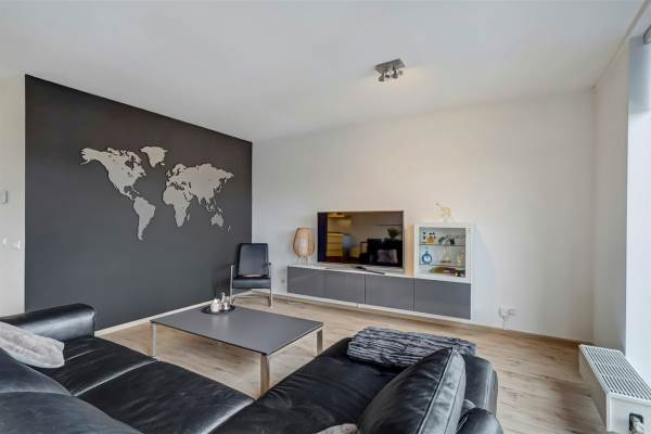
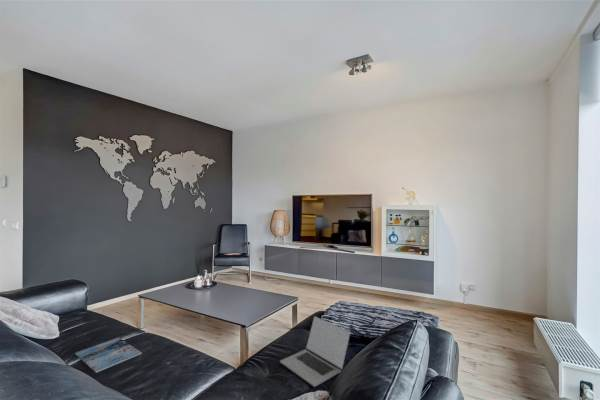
+ magazine [74,337,143,374]
+ laptop [279,315,351,388]
